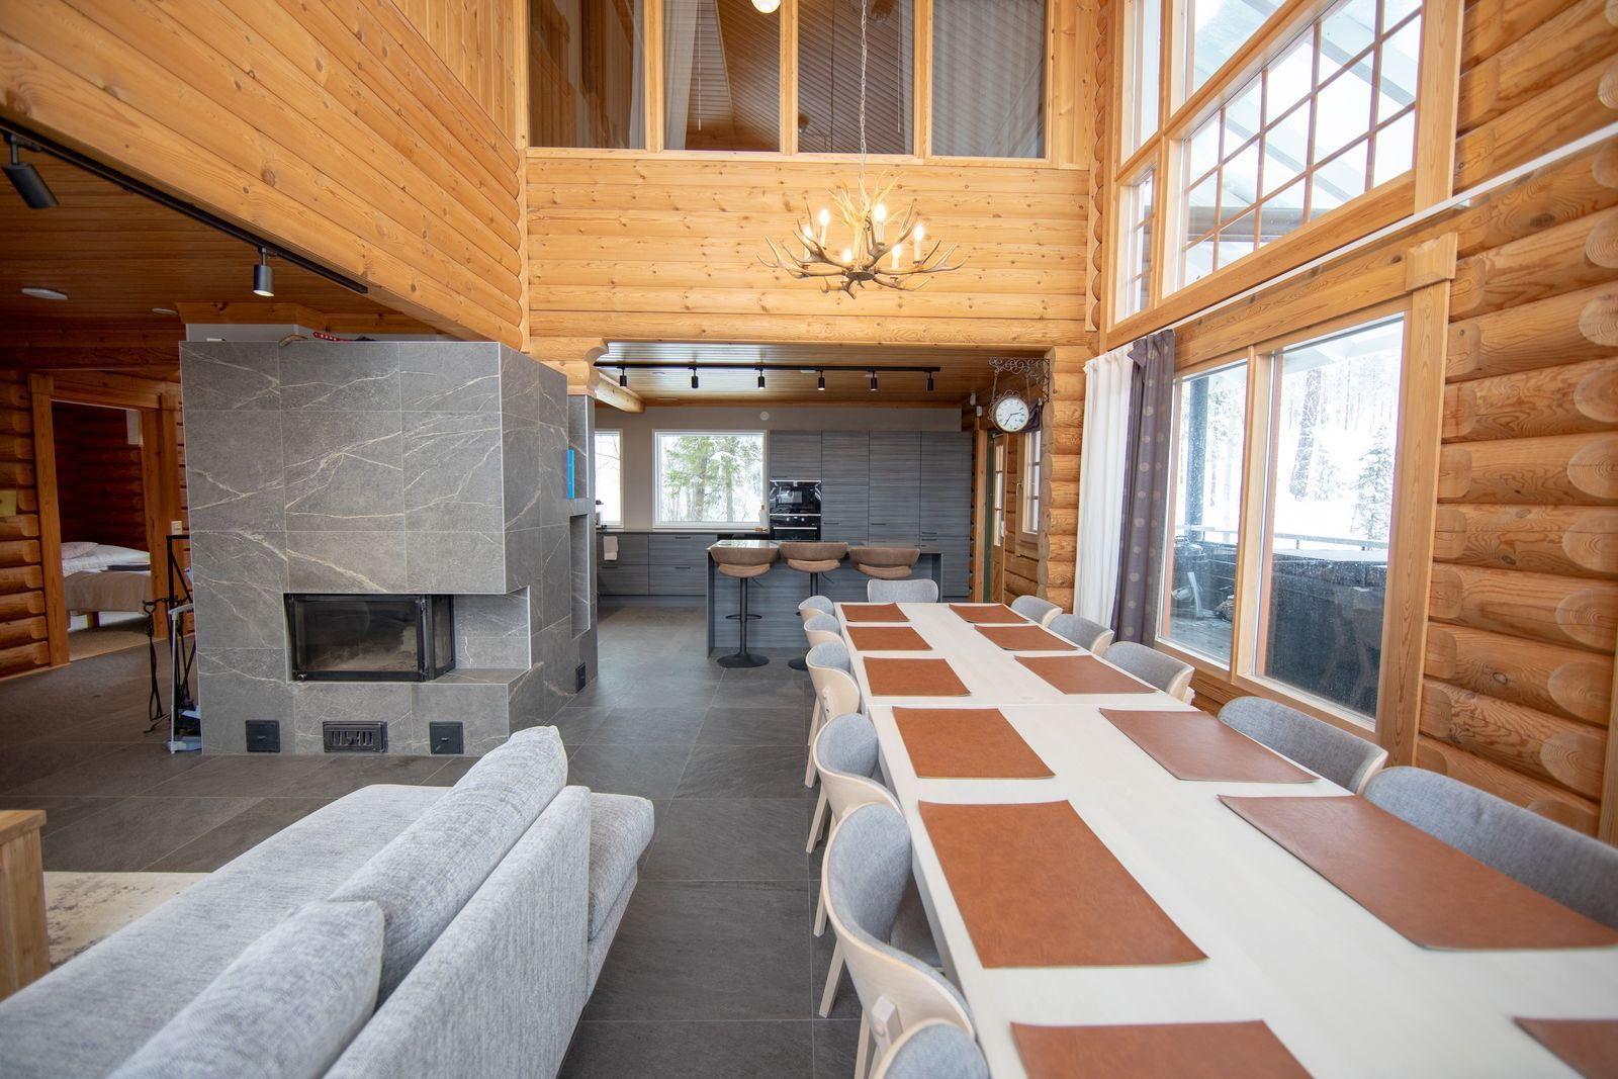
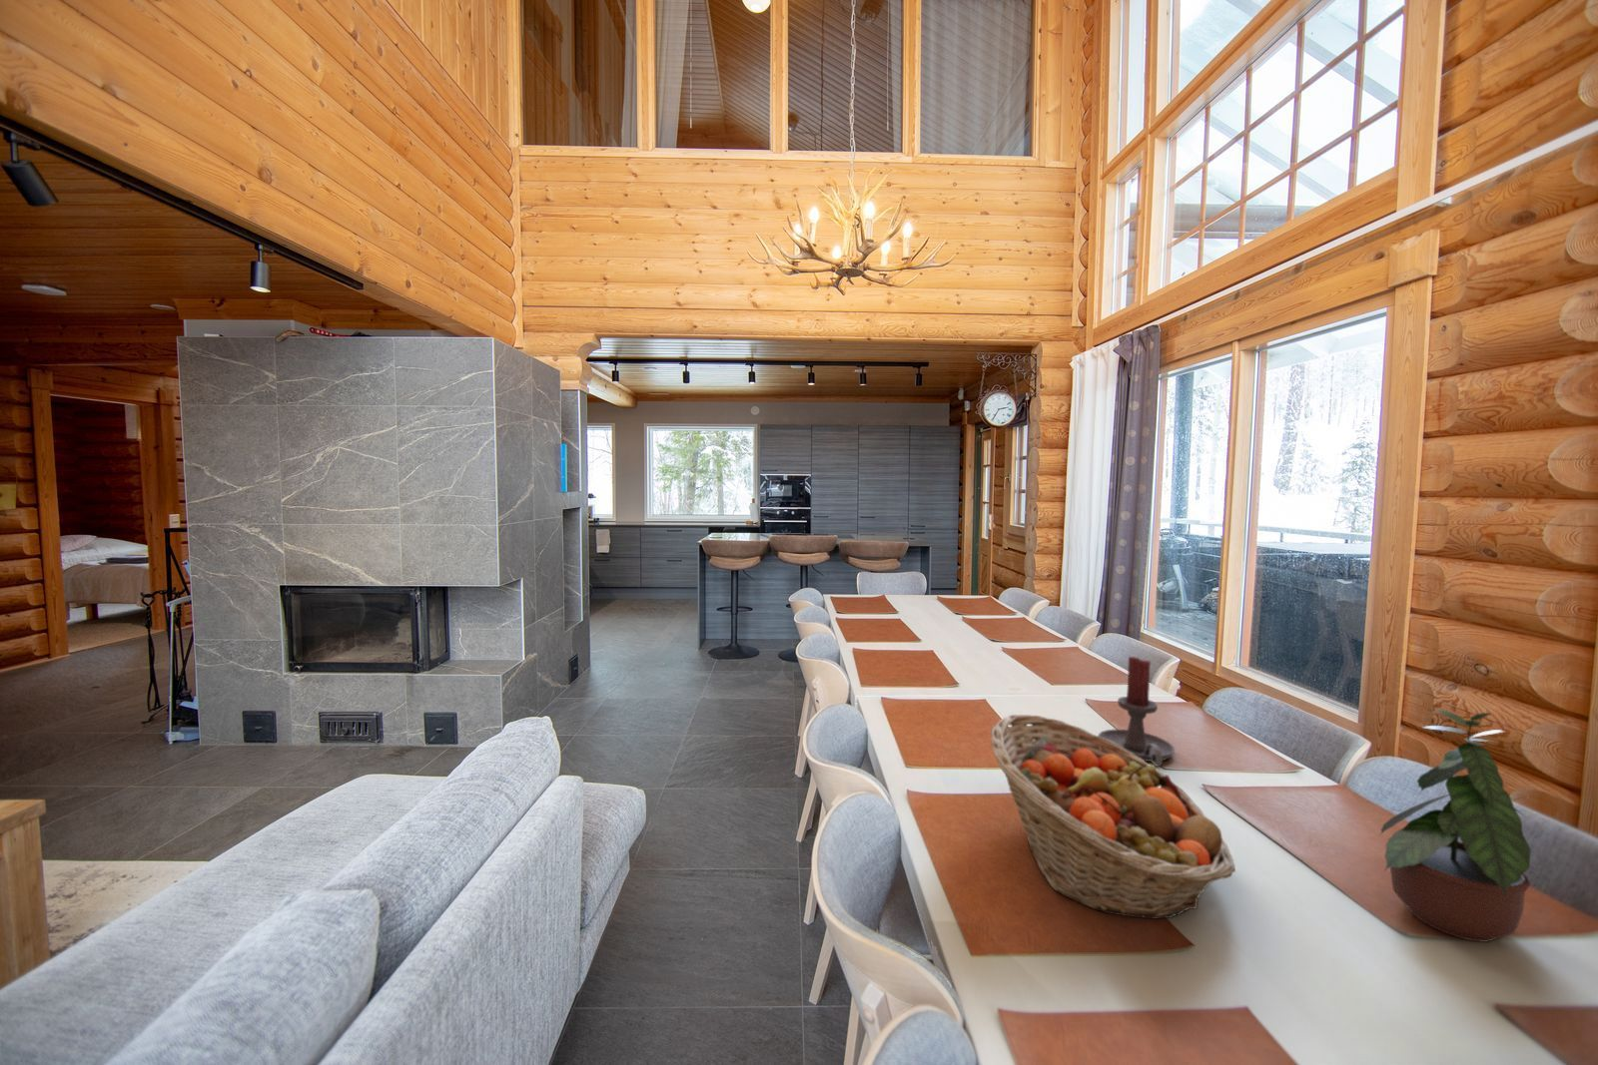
+ potted plant [1378,707,1546,944]
+ candle holder [1097,656,1176,767]
+ fruit basket [989,713,1237,919]
